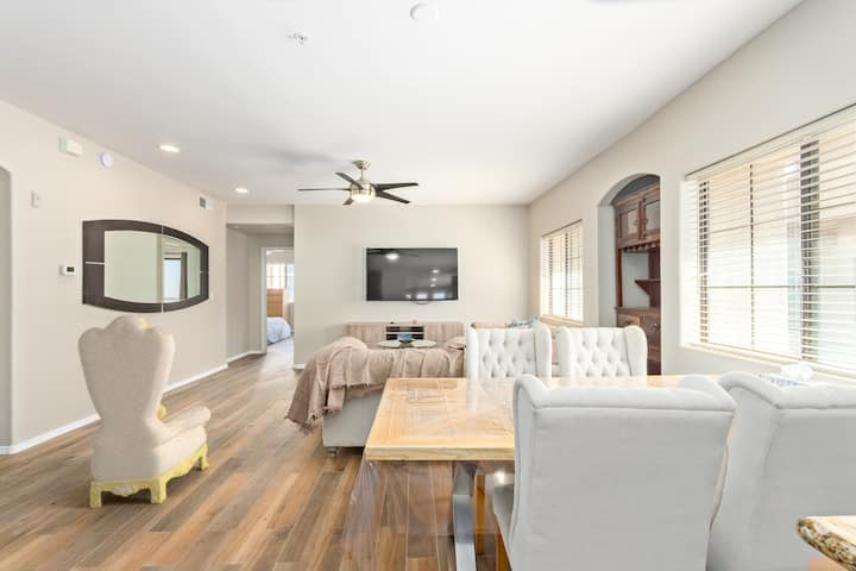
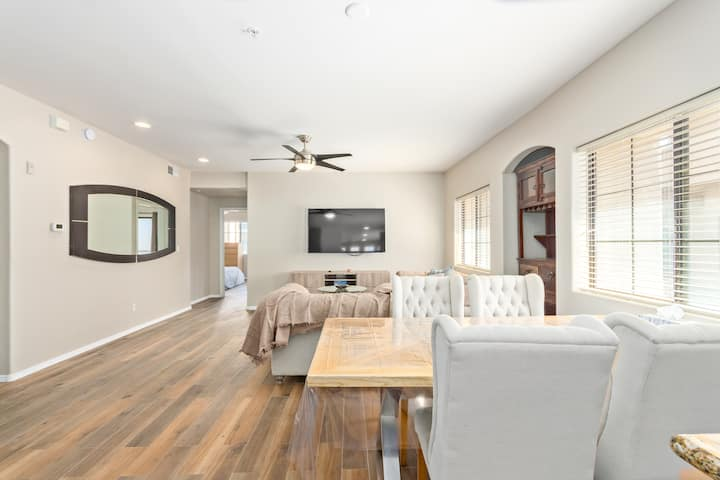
- armchair [77,313,212,509]
